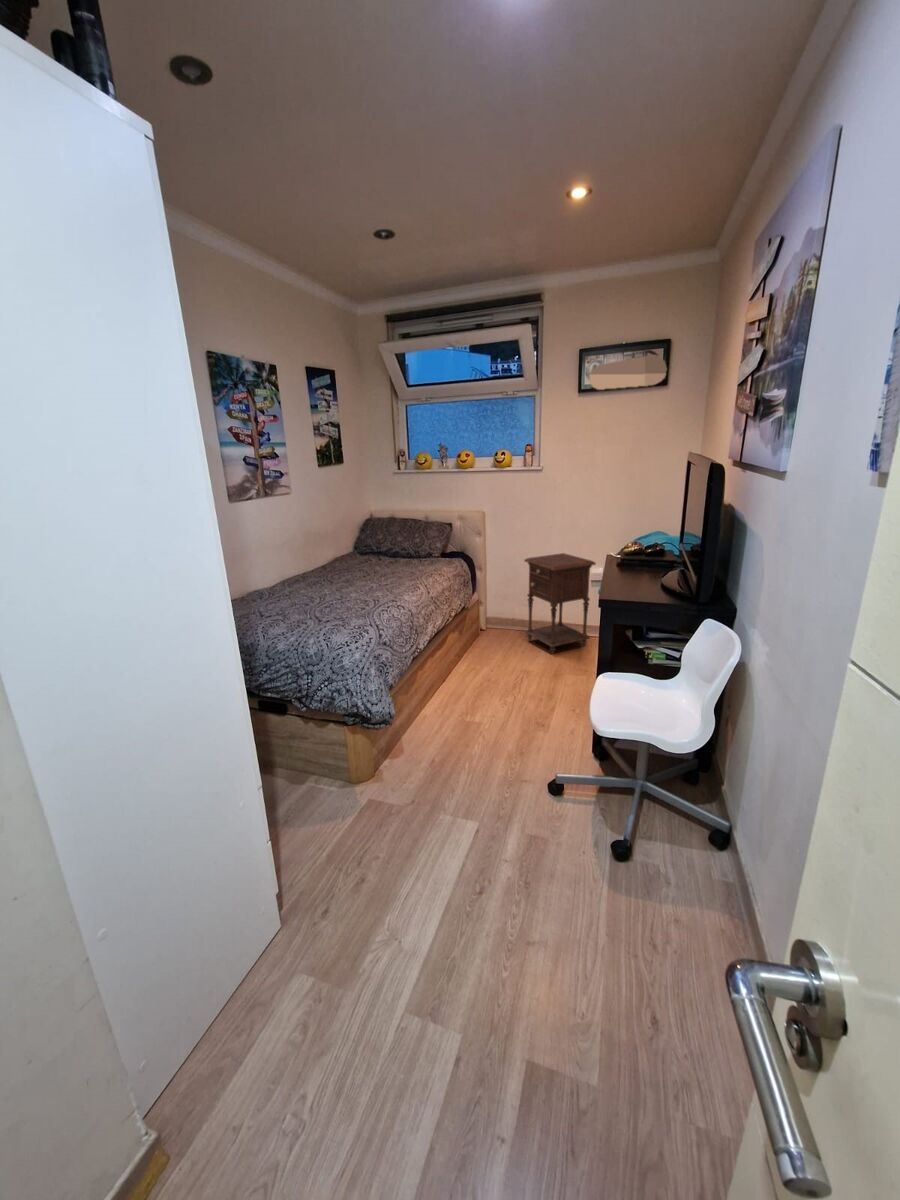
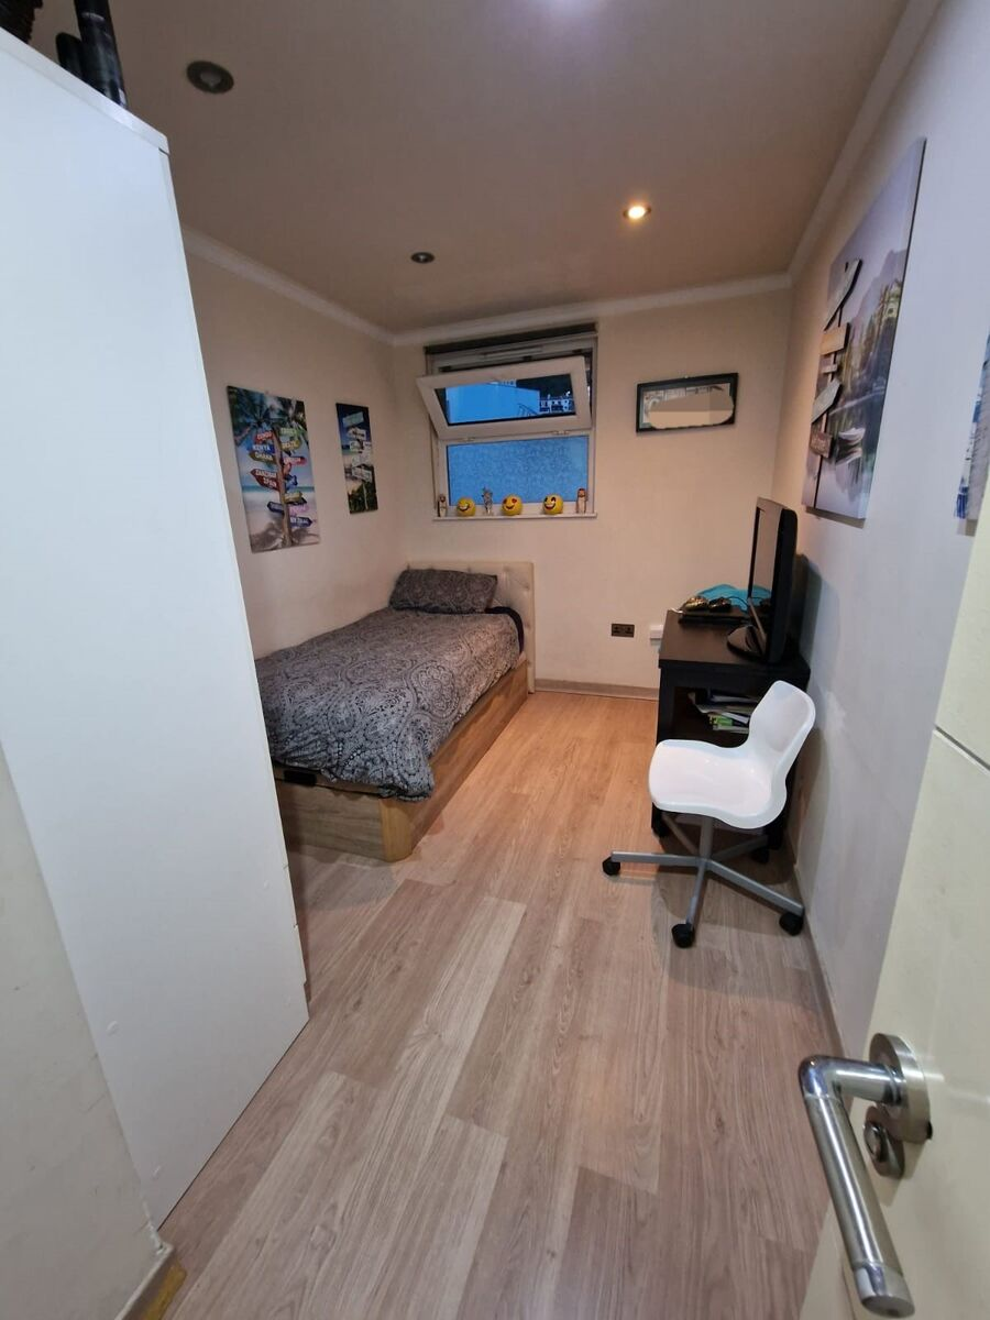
- nightstand [523,552,597,655]
